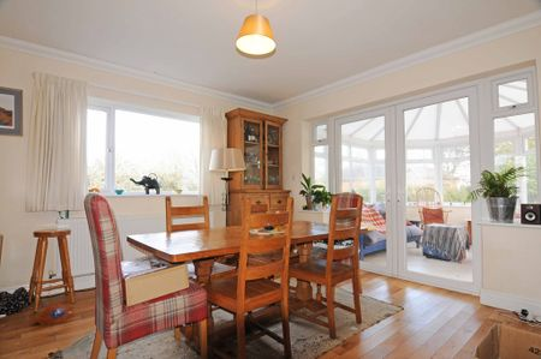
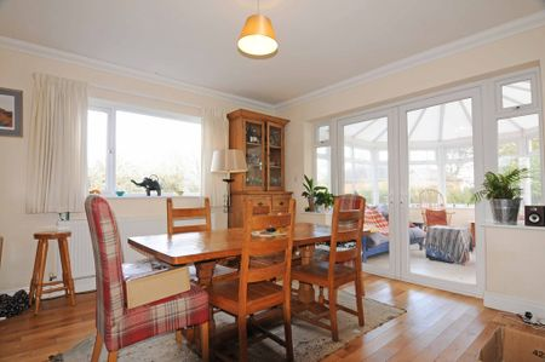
- ball [37,303,72,327]
